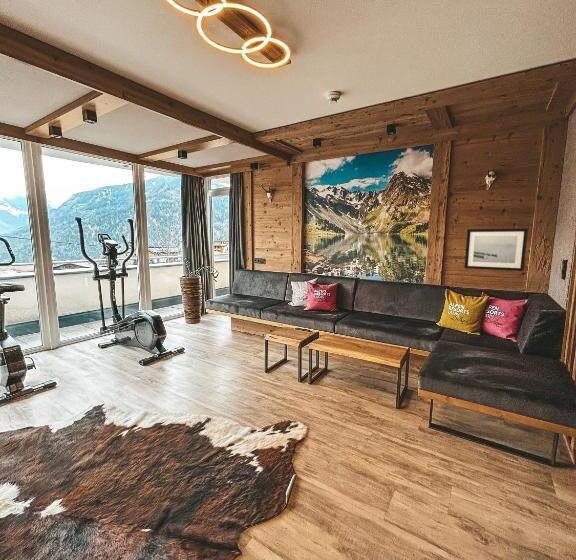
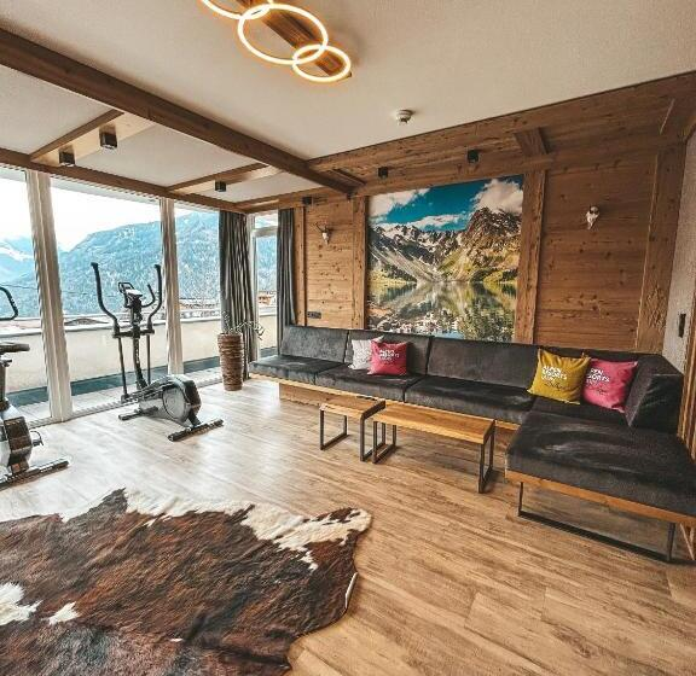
- wall art [464,227,529,272]
